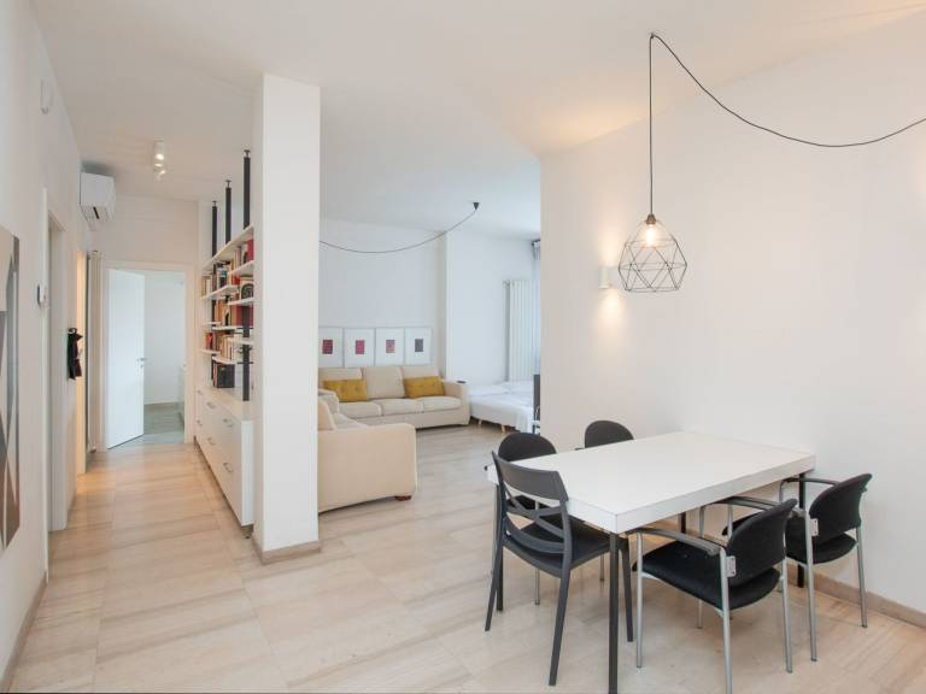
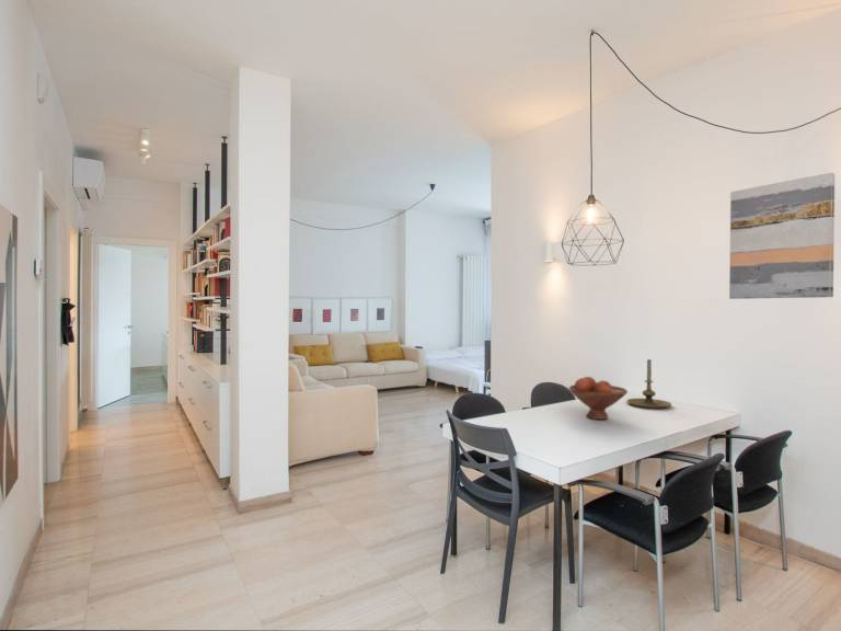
+ candle holder [625,358,672,409]
+ fruit bowl [567,376,629,421]
+ wall art [728,172,836,300]
